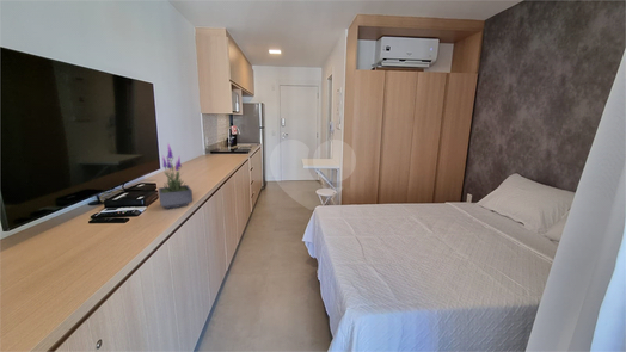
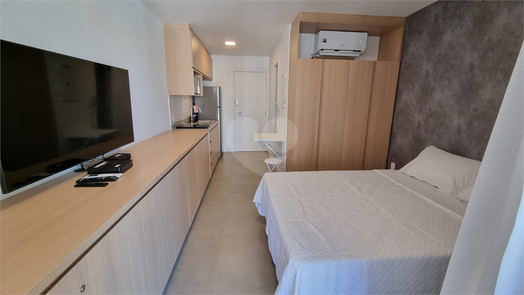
- potted plant [156,142,194,210]
